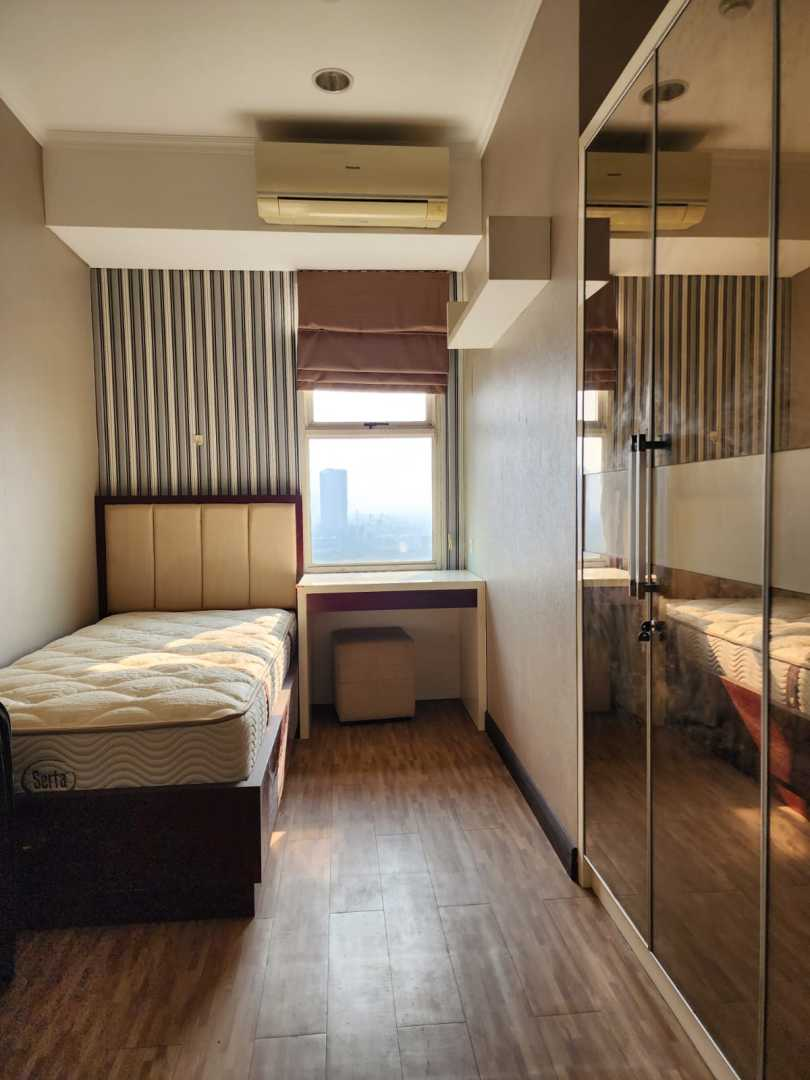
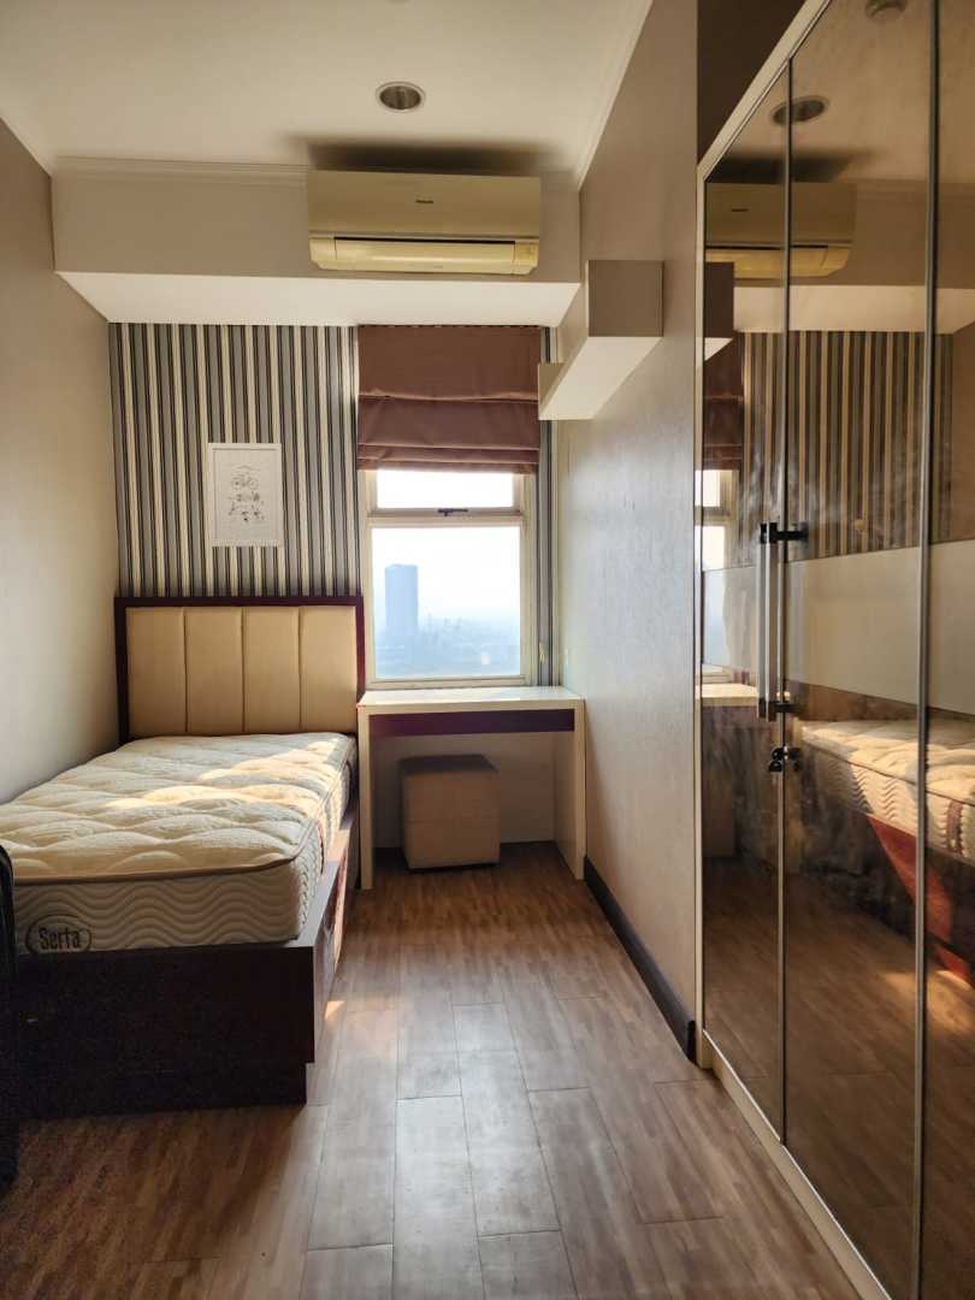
+ wall art [207,442,285,548]
